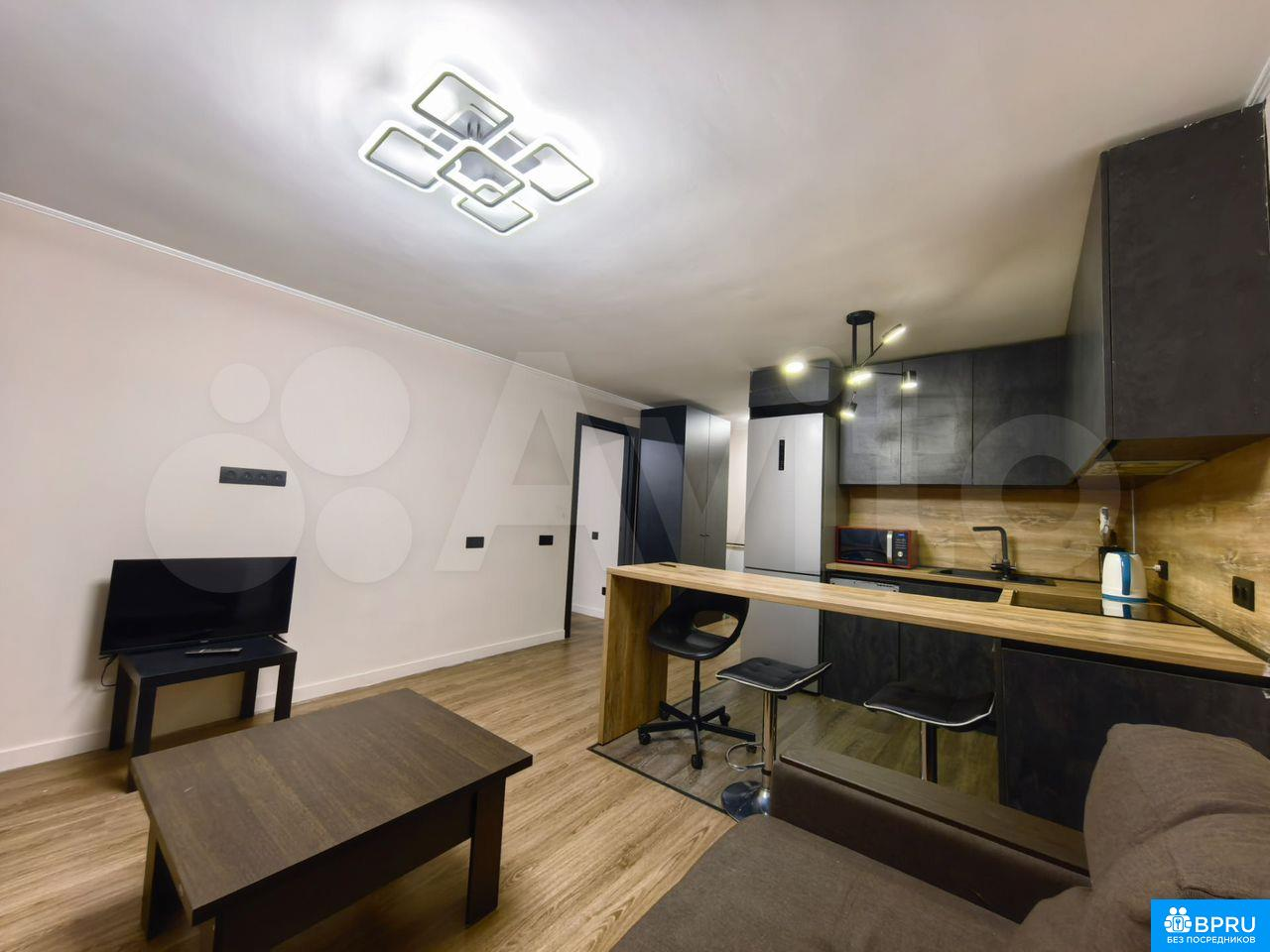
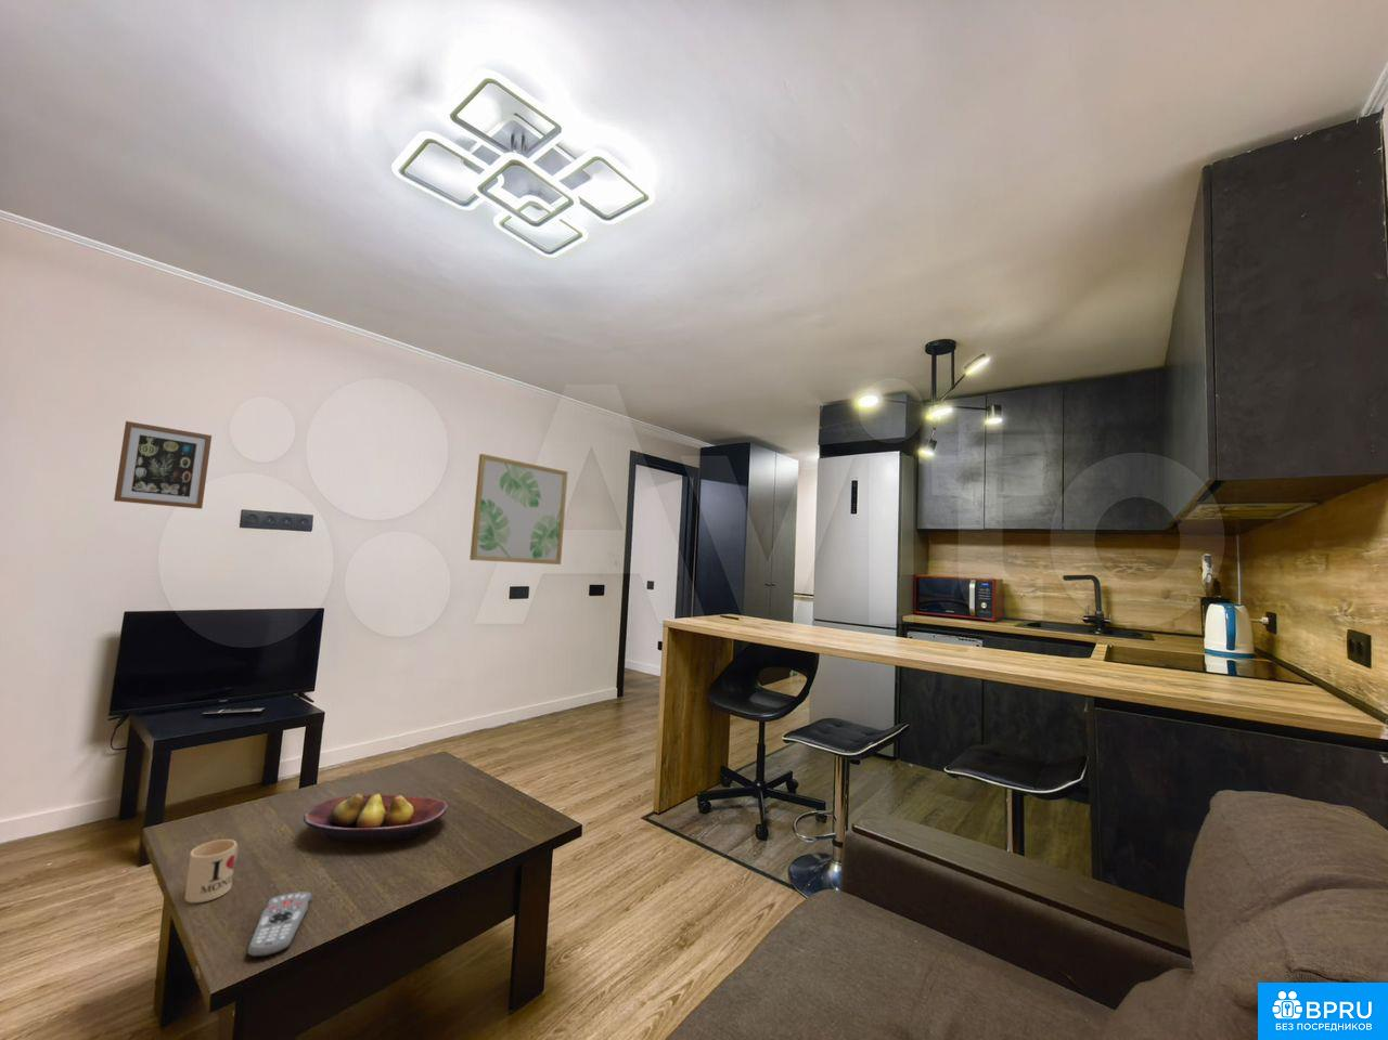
+ remote control [246,890,313,958]
+ fruit bowl [303,793,449,842]
+ wall art [469,453,569,566]
+ mug [184,839,238,903]
+ wall art [113,421,212,510]
